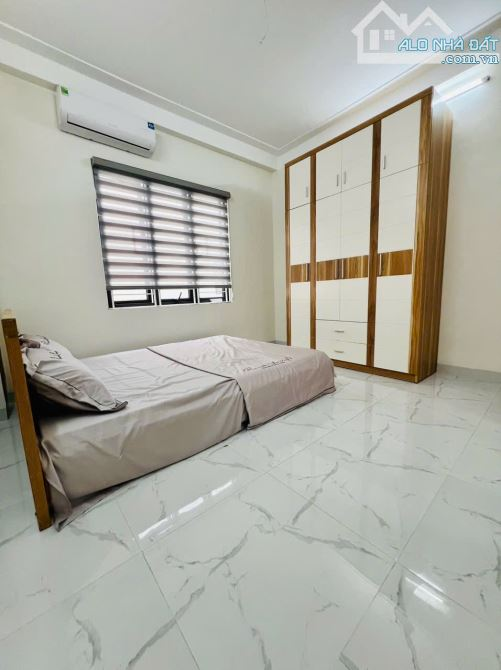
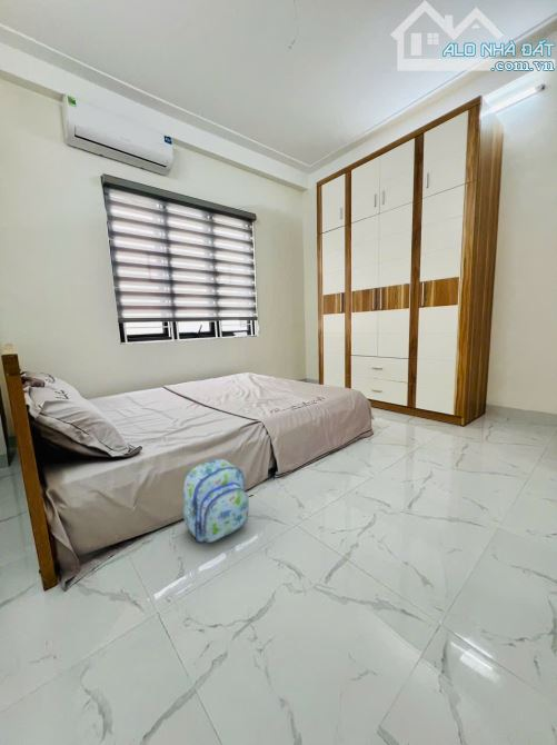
+ backpack [182,458,249,544]
